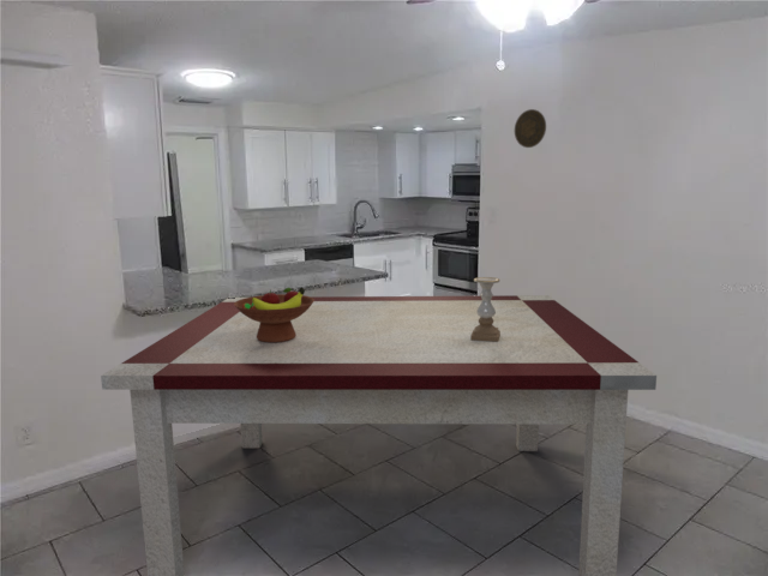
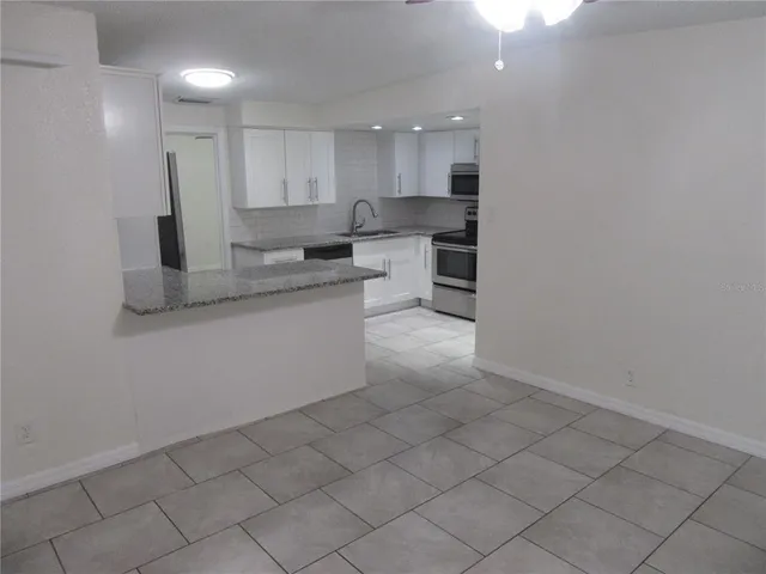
- decorative plate [514,108,547,149]
- dining table [100,294,658,576]
- candle holder [470,276,500,342]
- fruit bowl [234,286,314,342]
